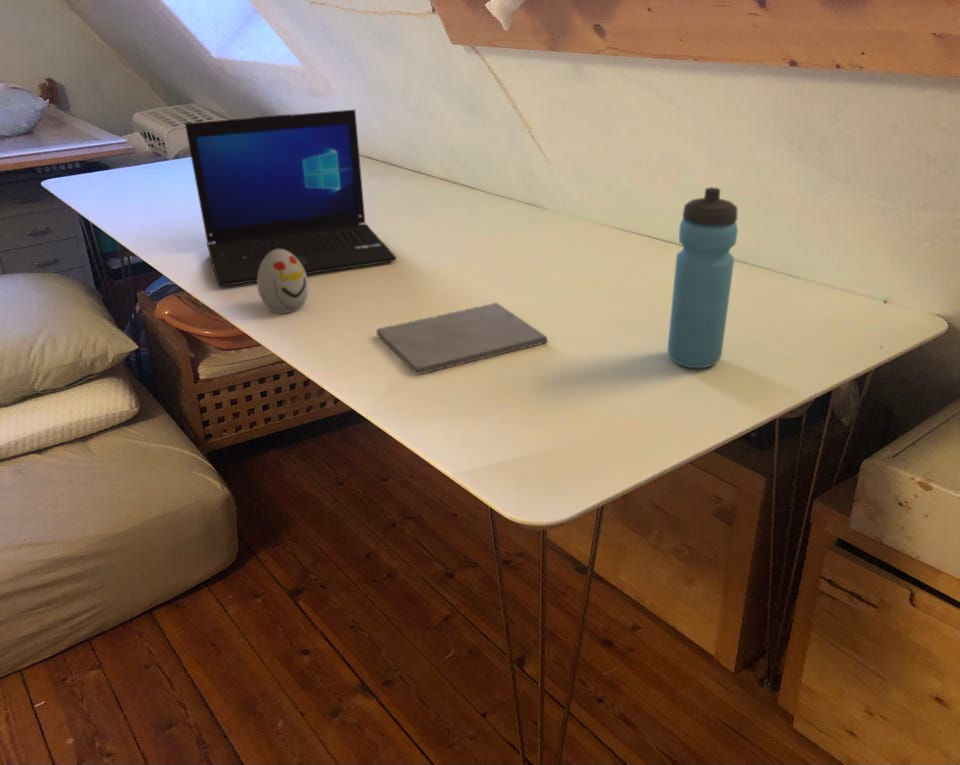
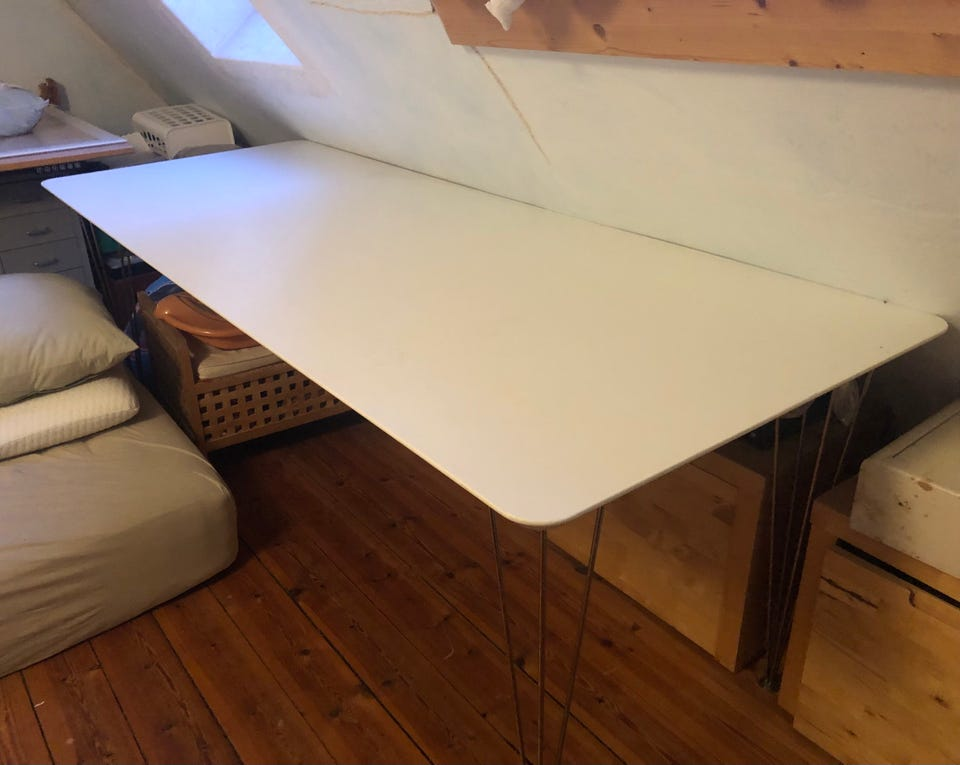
- notepad [375,302,549,376]
- decorative egg [256,249,309,314]
- laptop [184,109,398,287]
- water bottle [667,186,739,369]
